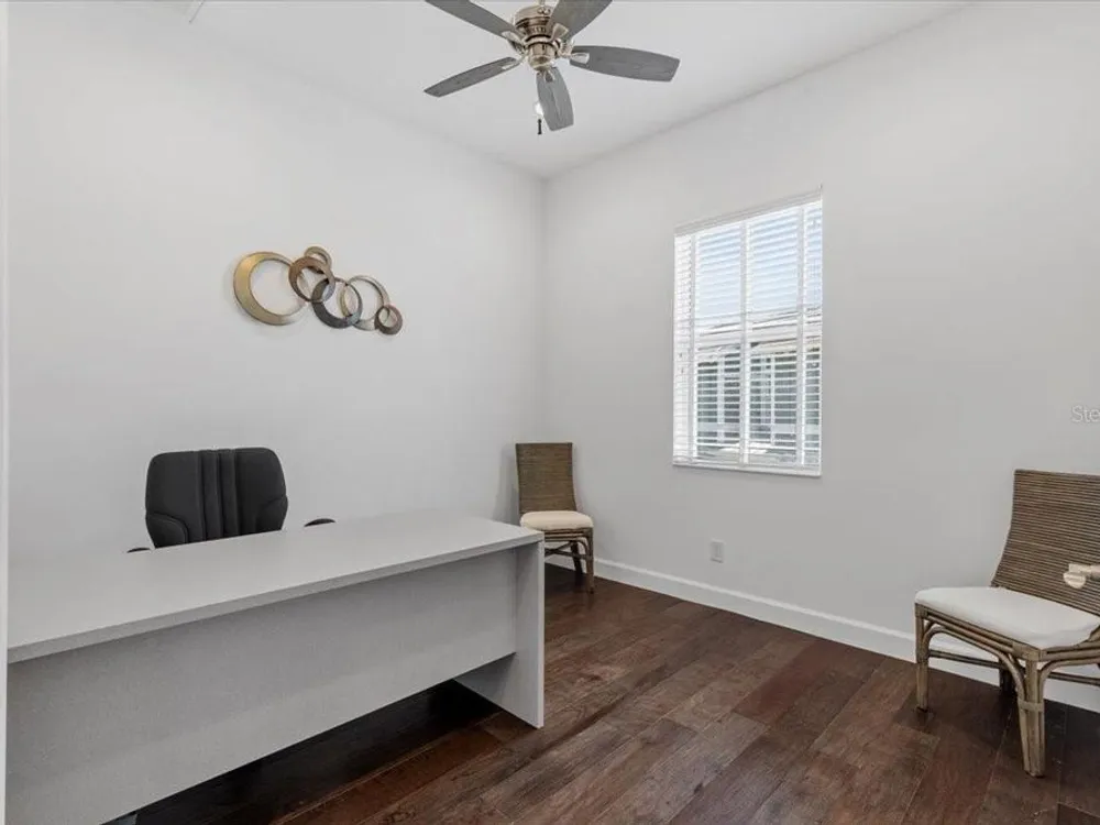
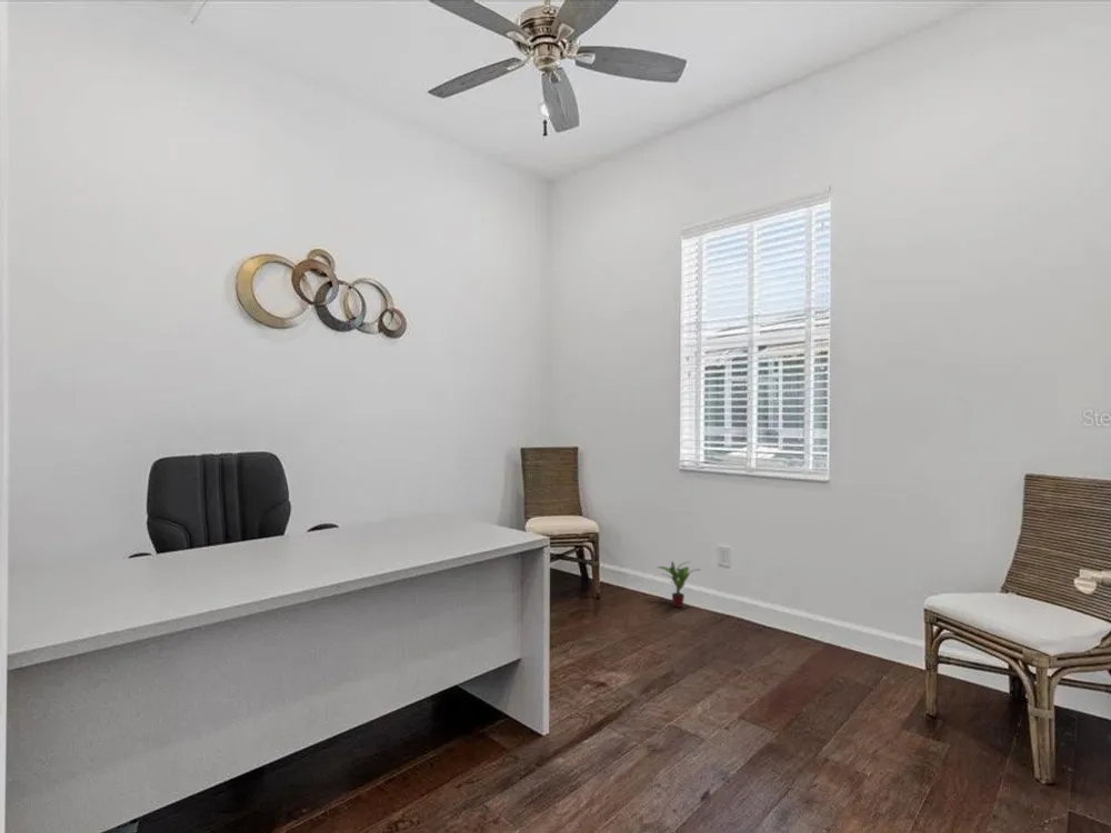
+ potted plant [655,560,700,609]
